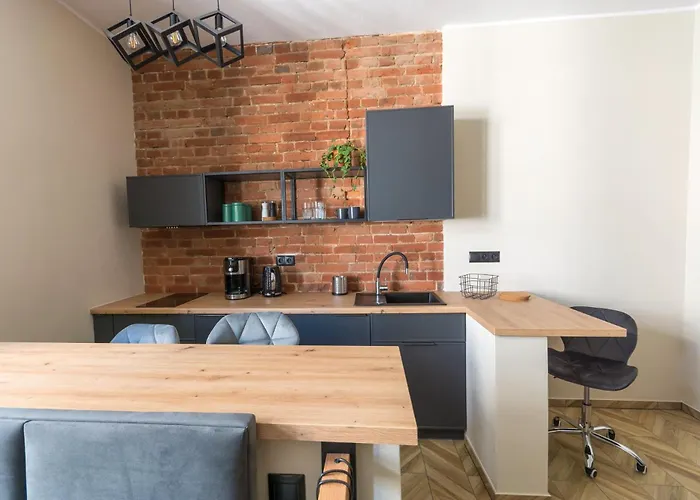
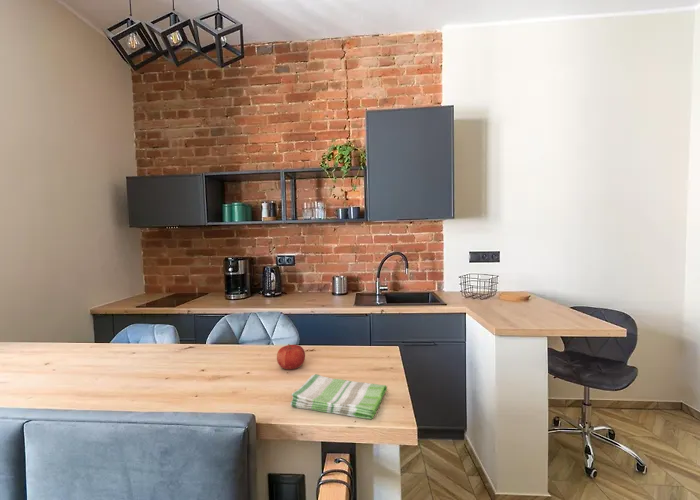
+ fruit [276,343,306,371]
+ dish towel [289,373,388,420]
